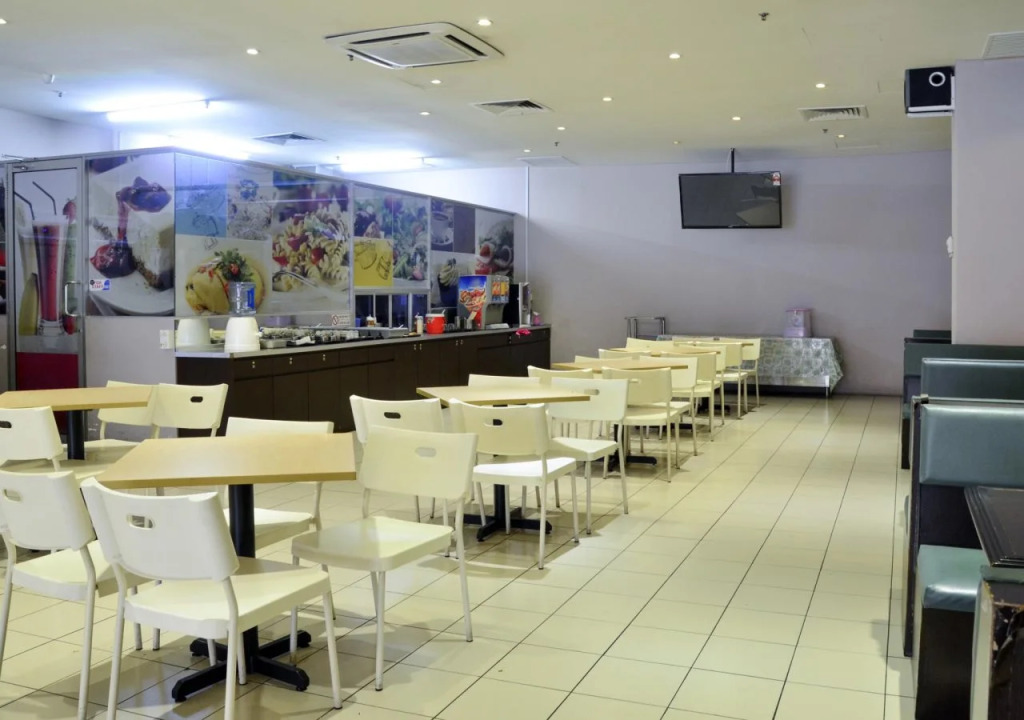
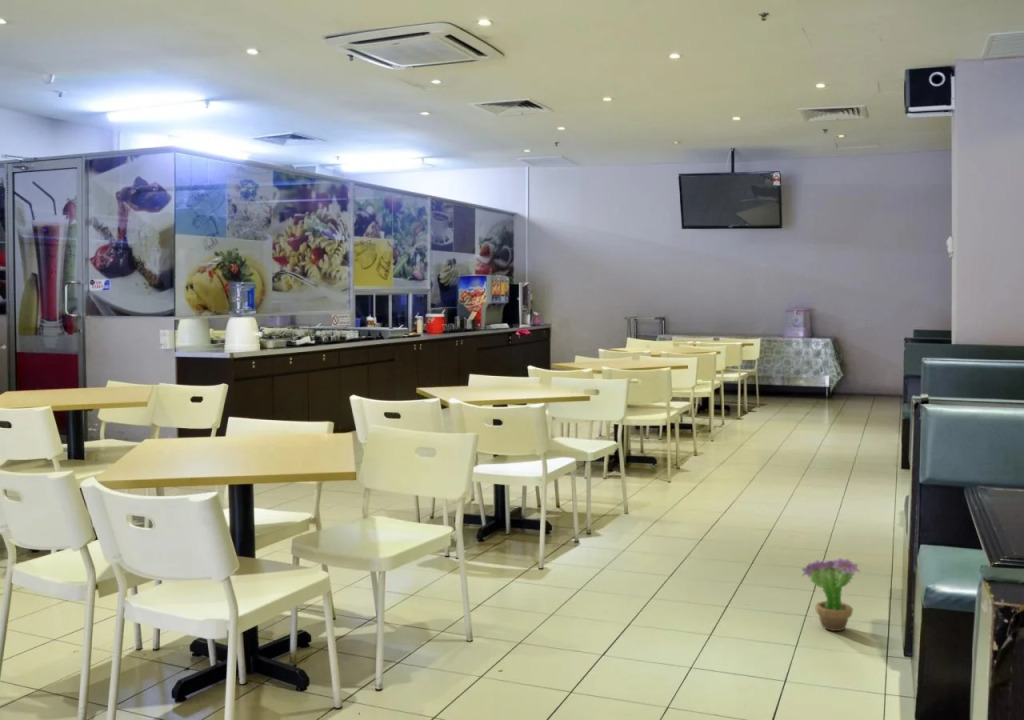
+ decorative plant [800,557,862,632]
